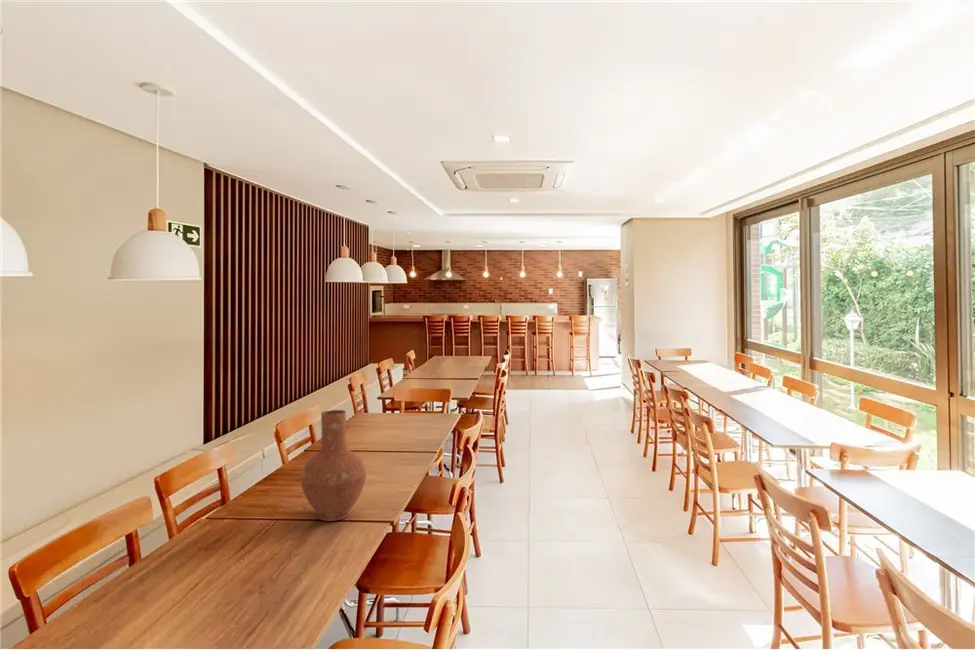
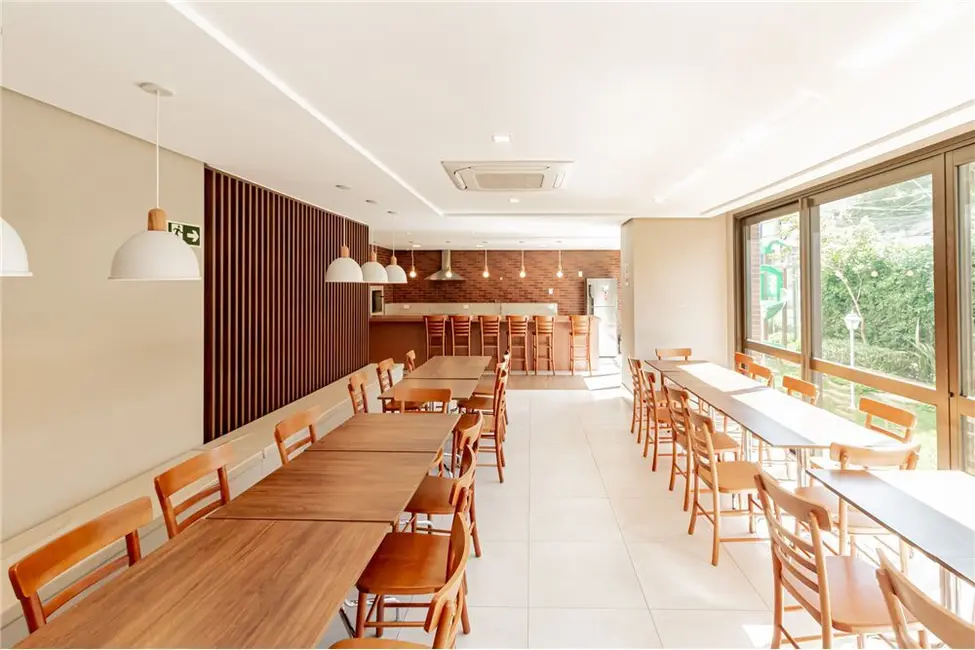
- vase [300,409,367,522]
